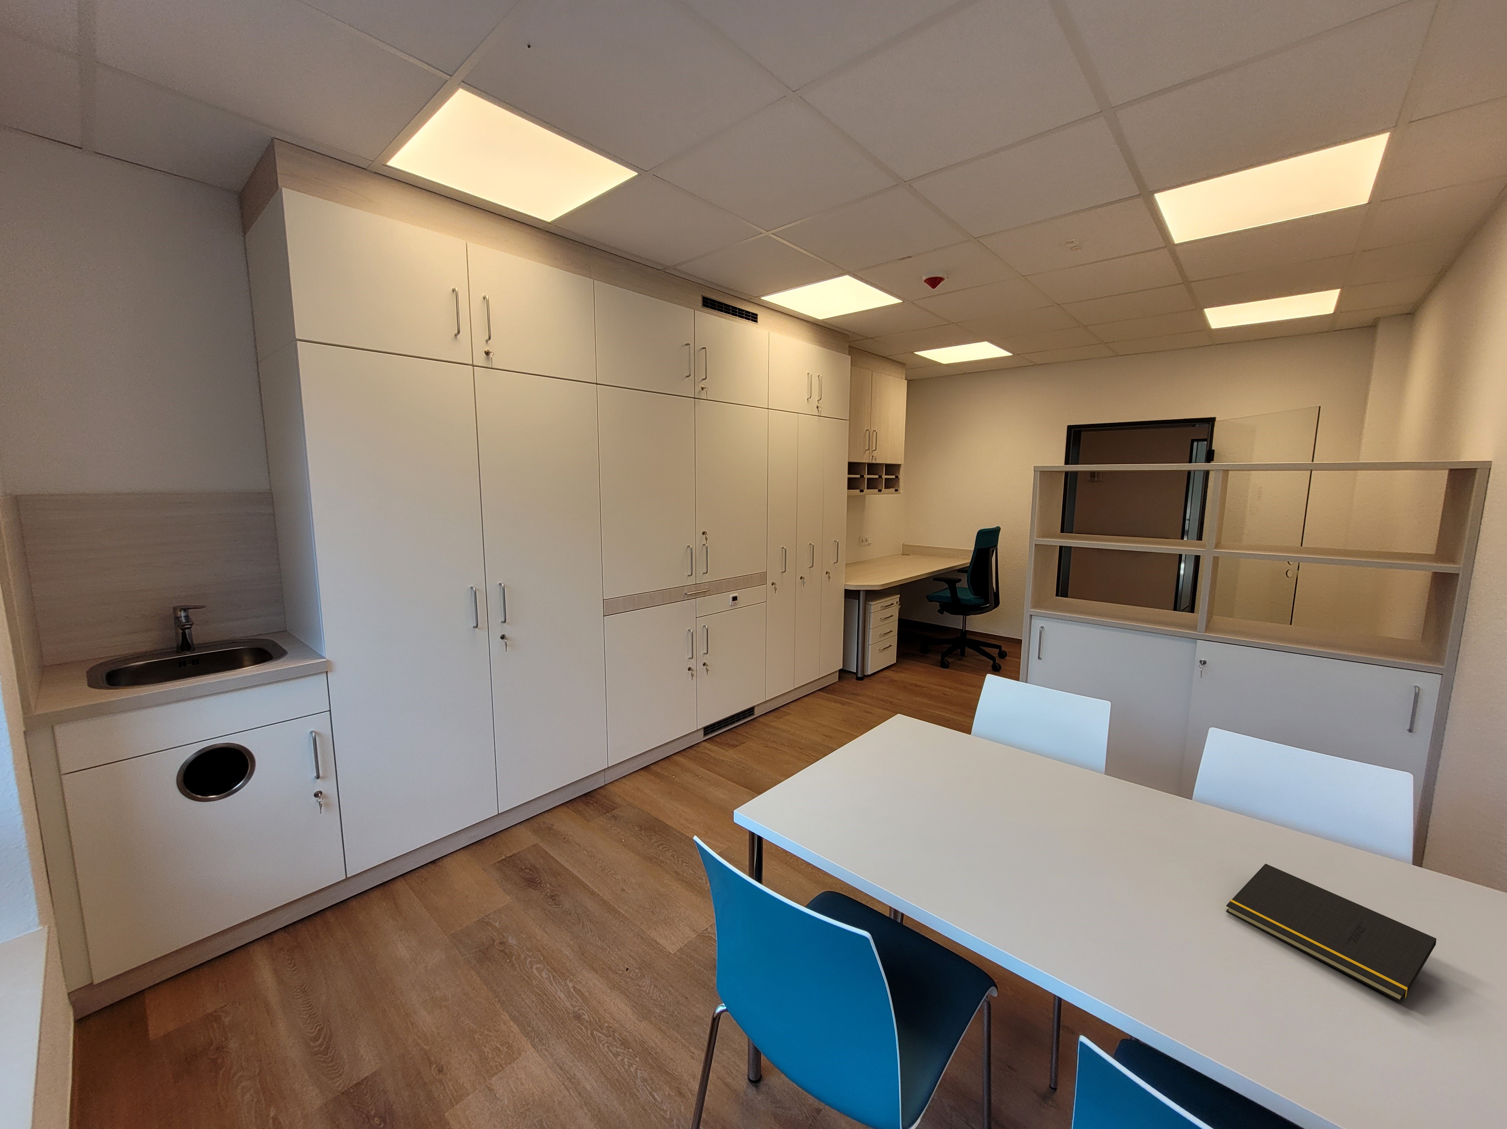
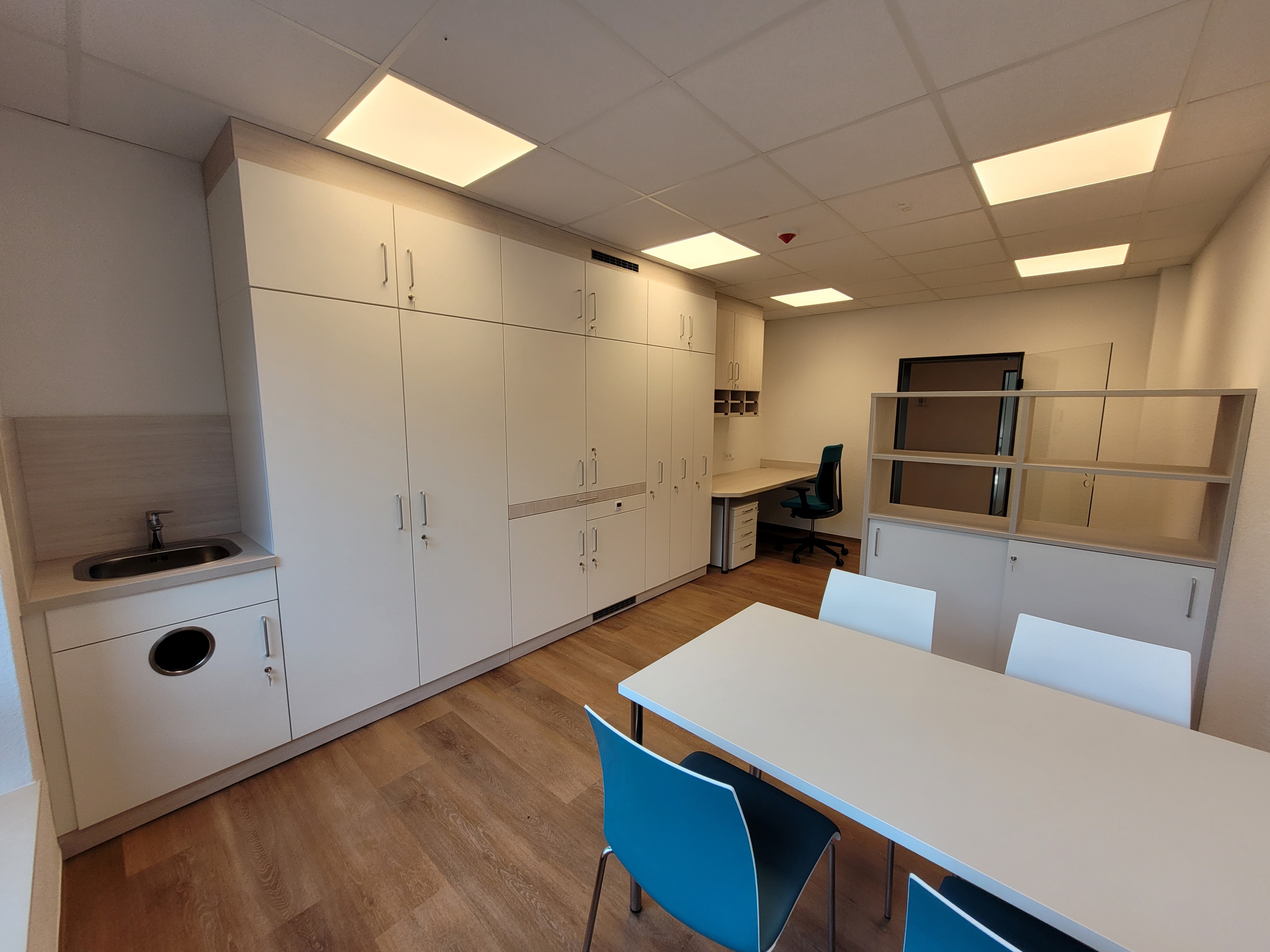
- notepad [1226,863,1437,1002]
